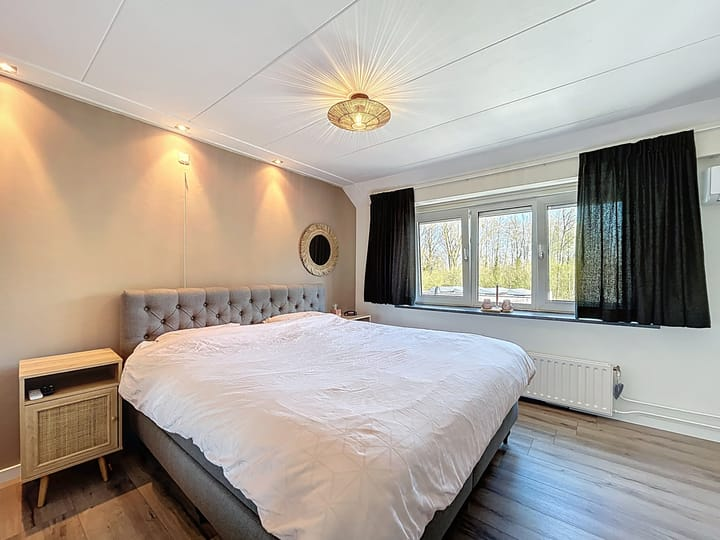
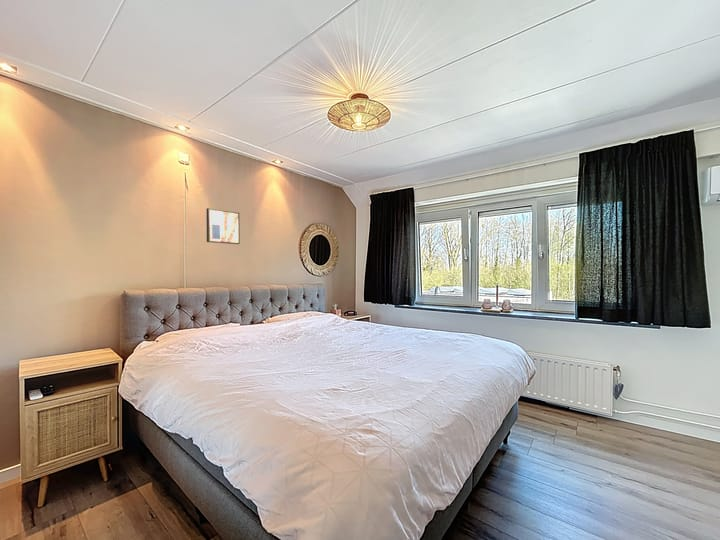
+ wall art [206,207,241,245]
